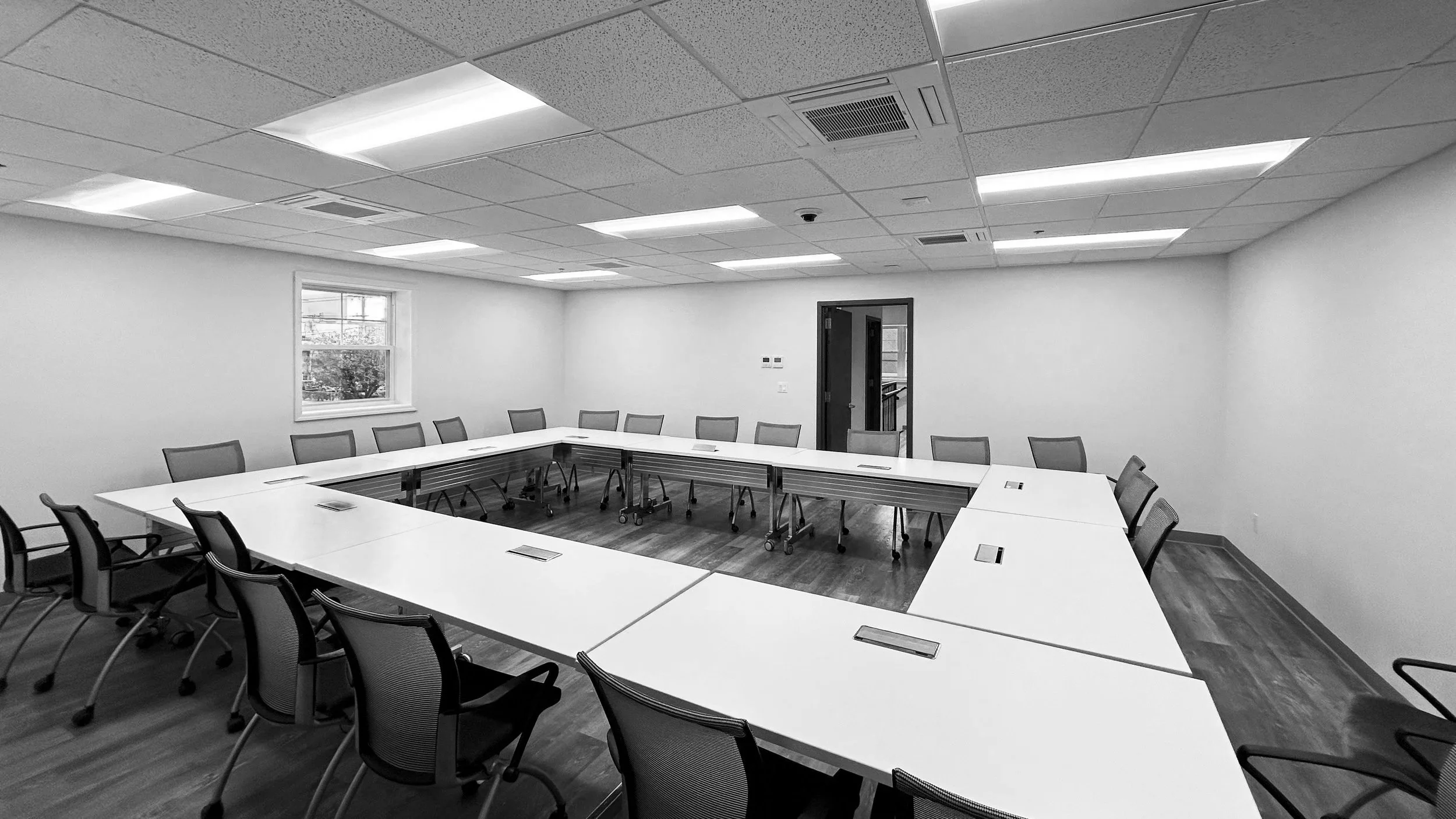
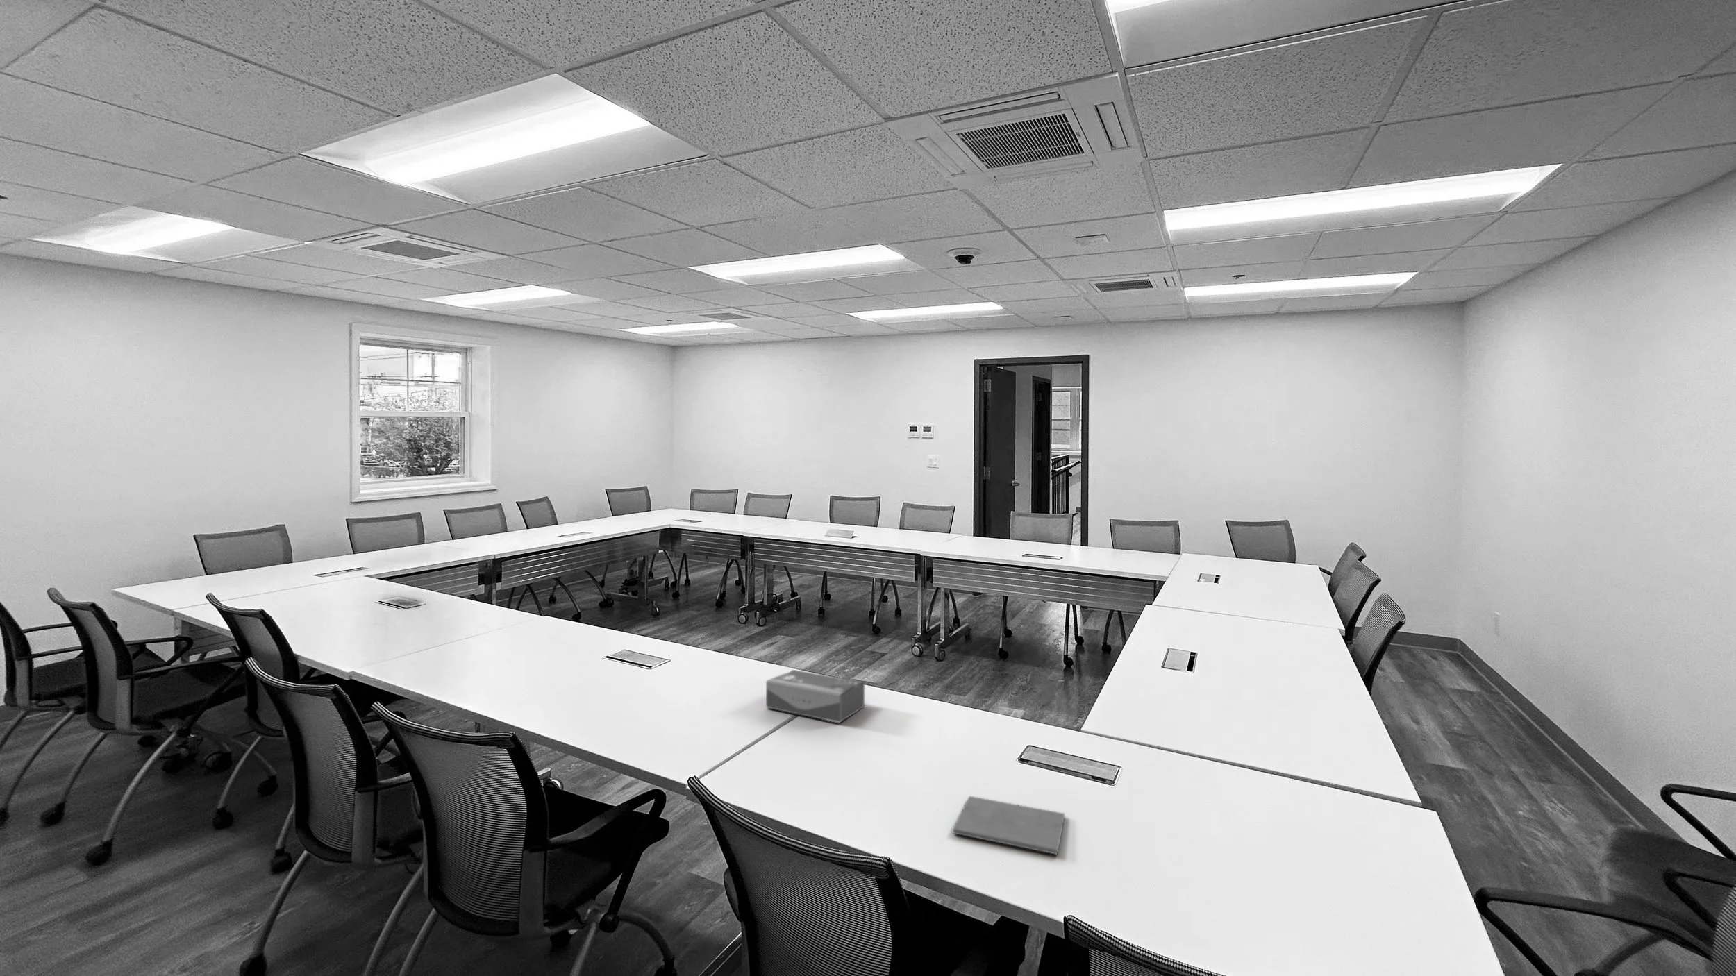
+ tissue box [765,669,866,725]
+ notepad [951,796,1065,856]
